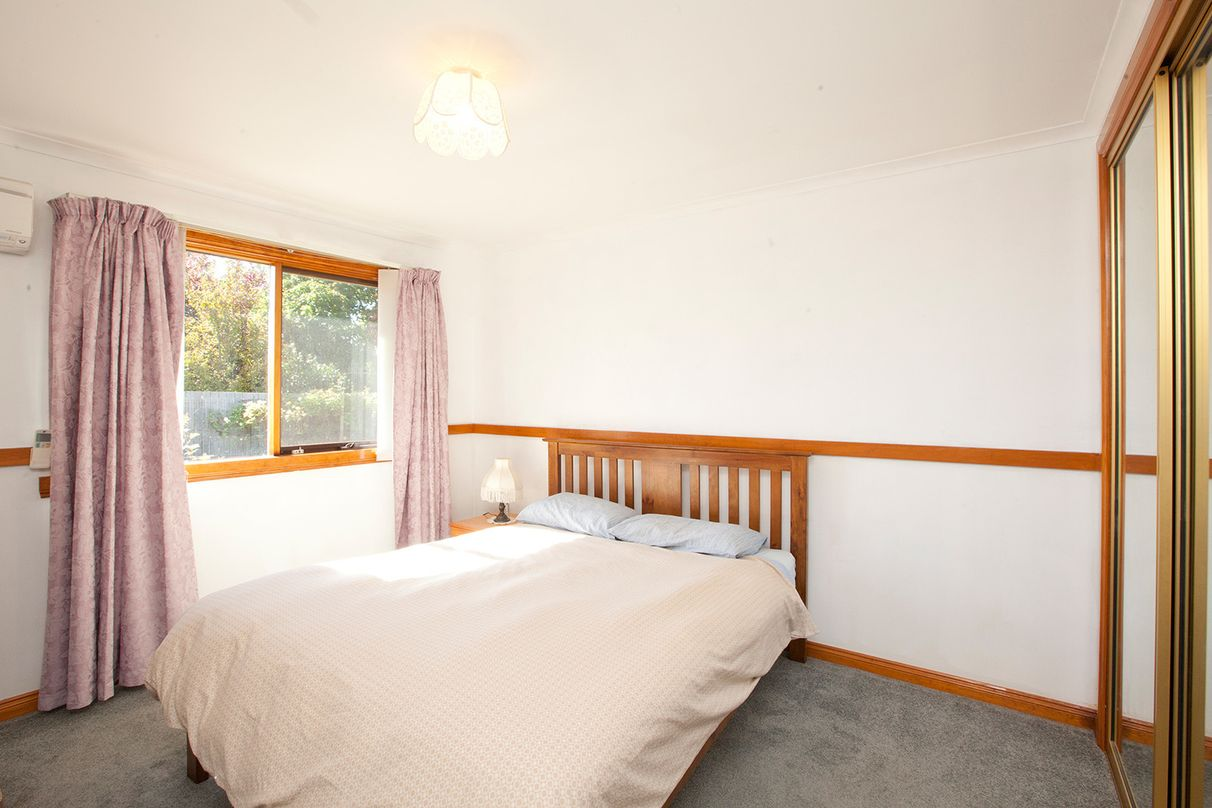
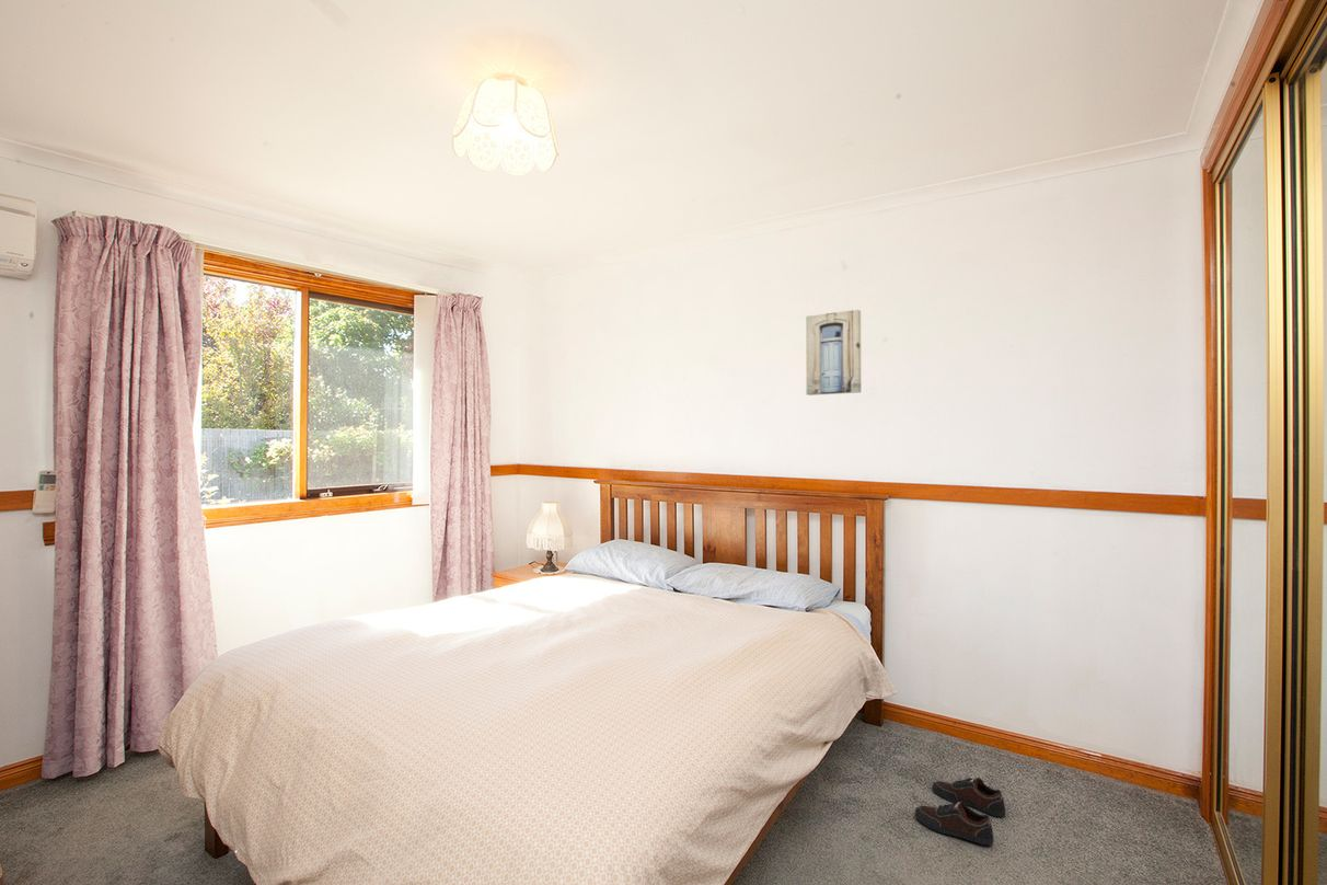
+ wall art [805,309,862,396]
+ shoe [914,777,1006,846]
